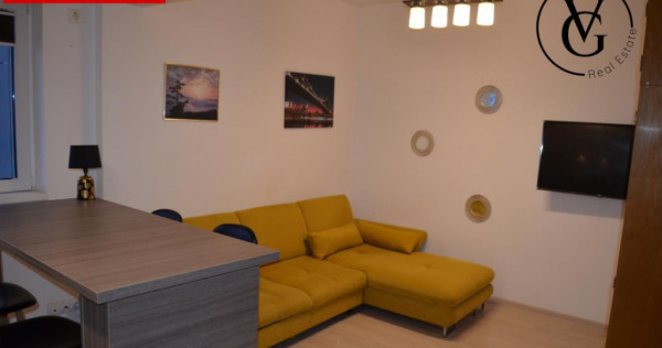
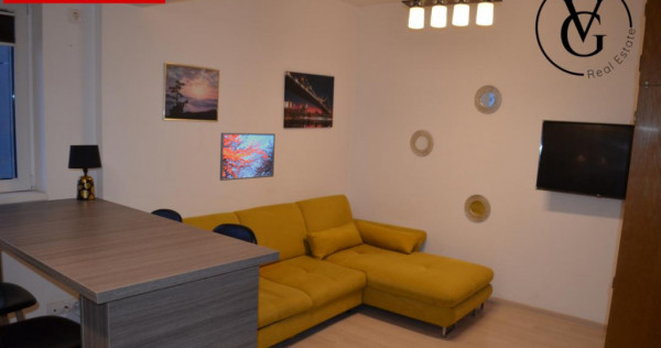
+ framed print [219,131,277,182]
